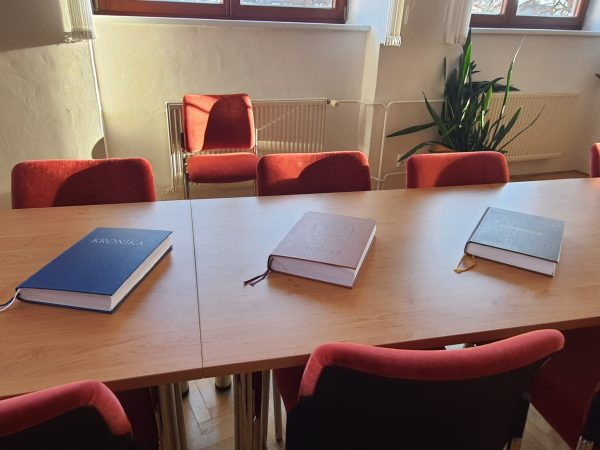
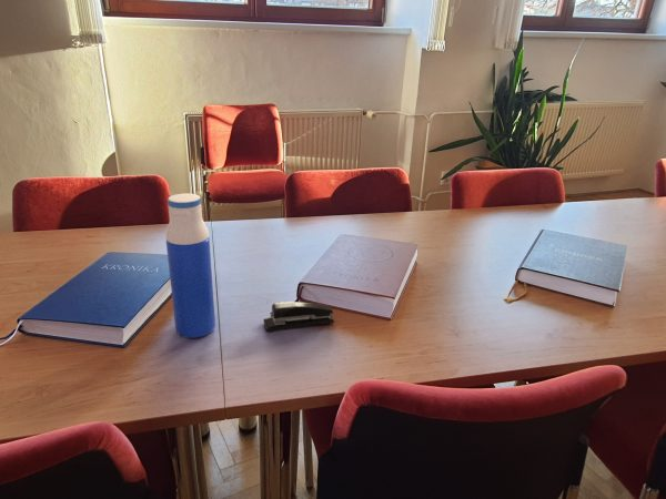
+ stapler [262,301,335,333]
+ water bottle [164,192,216,339]
